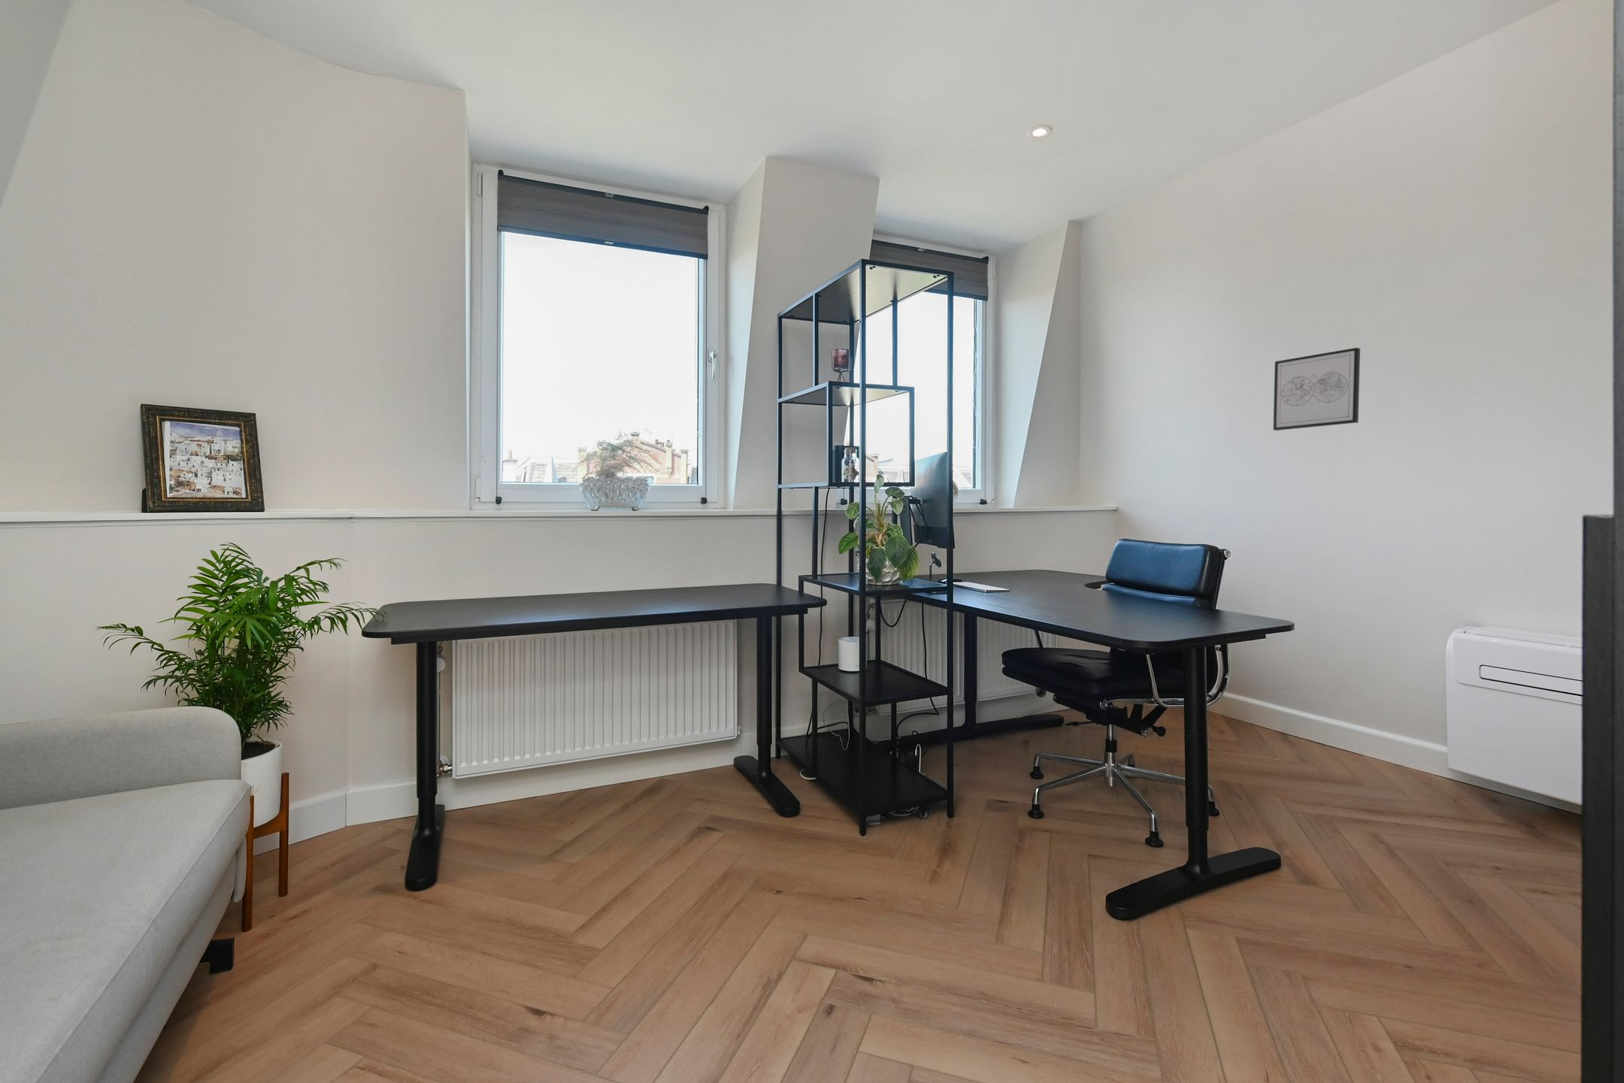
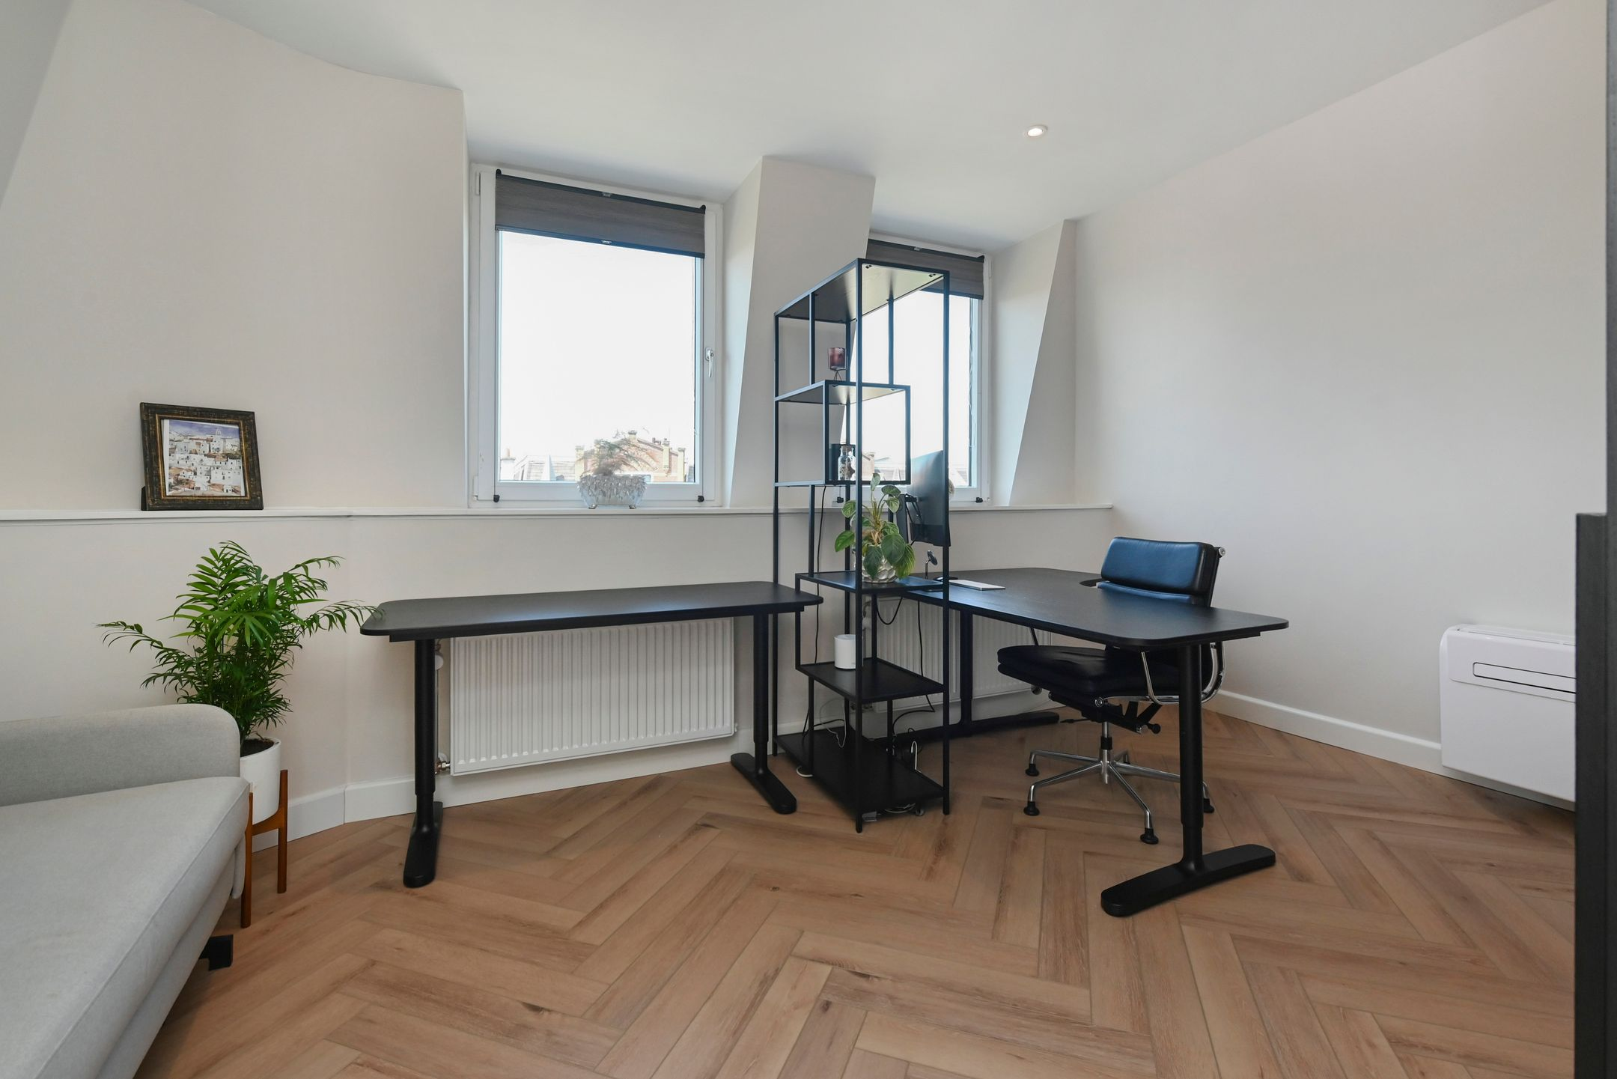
- wall art [1273,347,1360,432]
